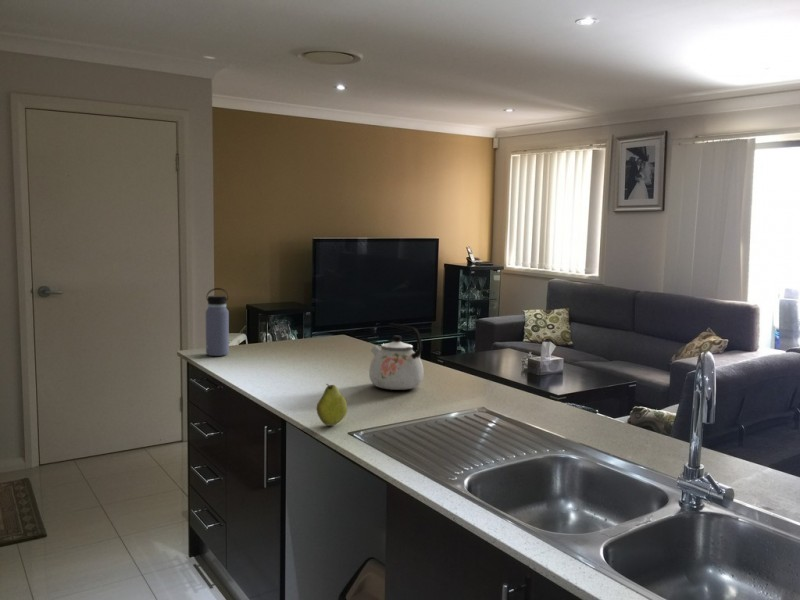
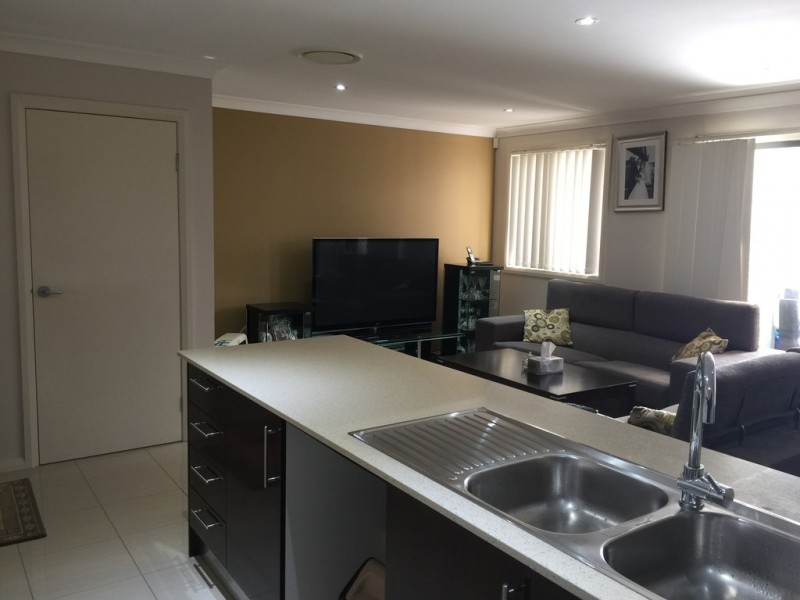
- fruit [316,383,348,426]
- water bottle [205,287,230,357]
- kettle [368,322,424,391]
